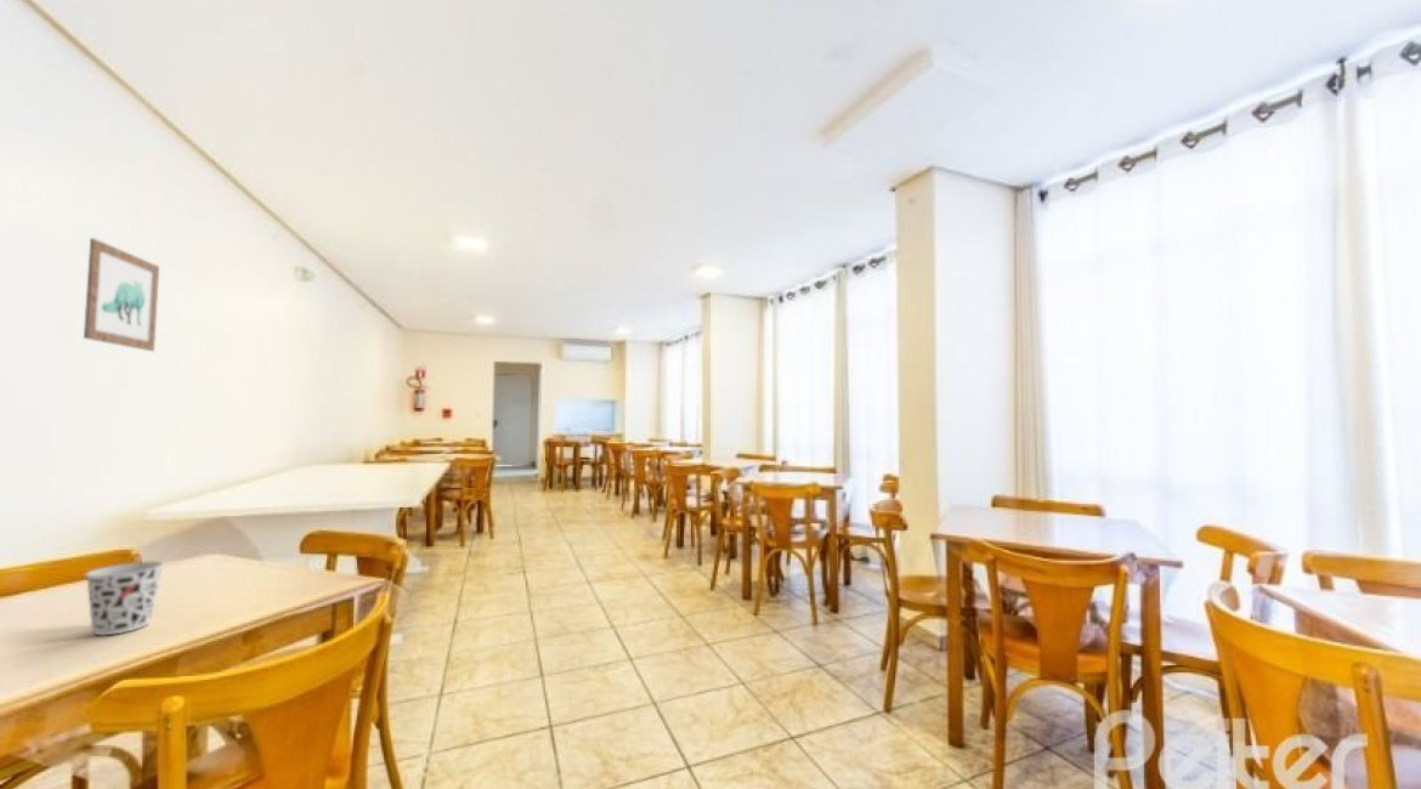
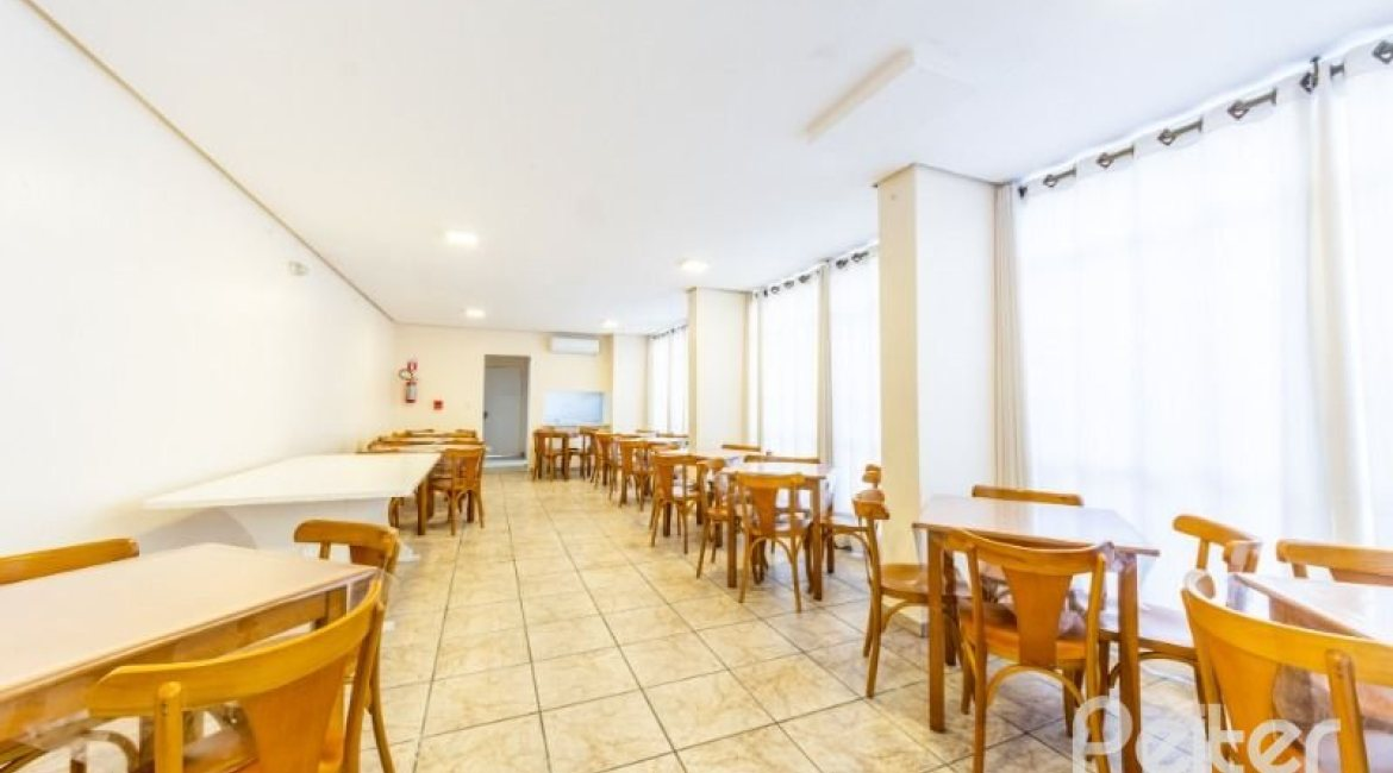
- cup [84,561,165,636]
- wall art [83,237,160,352]
